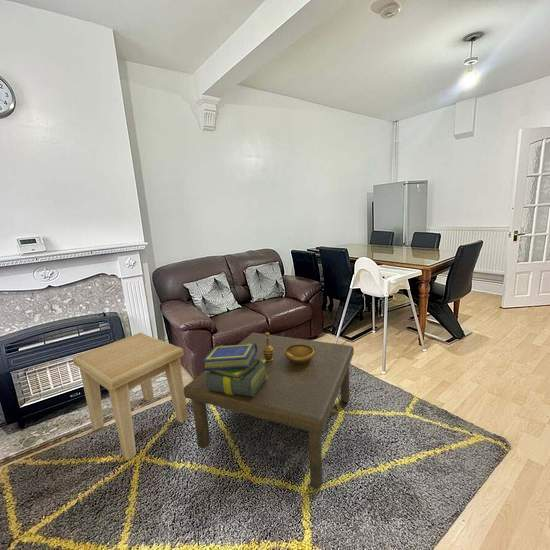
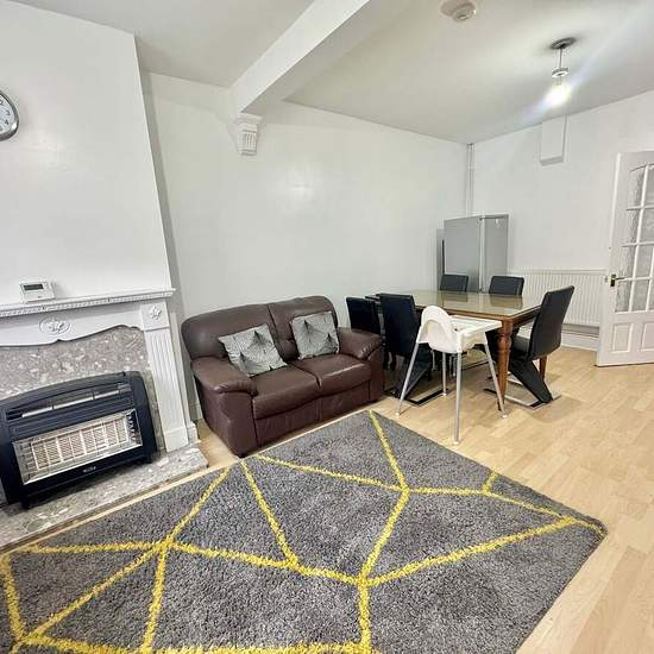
- decorative bowl [263,331,315,364]
- stack of books [201,343,268,397]
- coffee table [184,332,355,489]
- side table [72,332,189,461]
